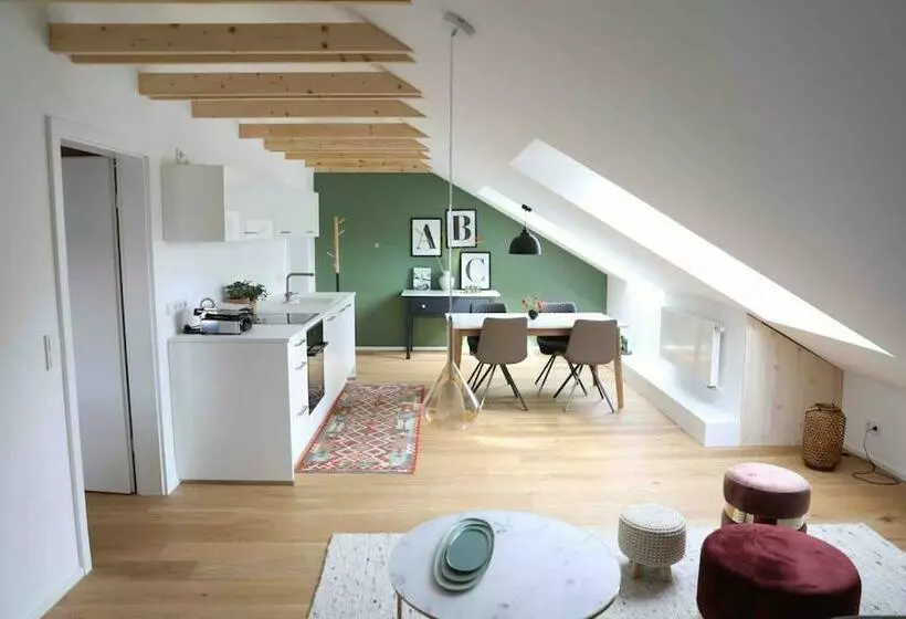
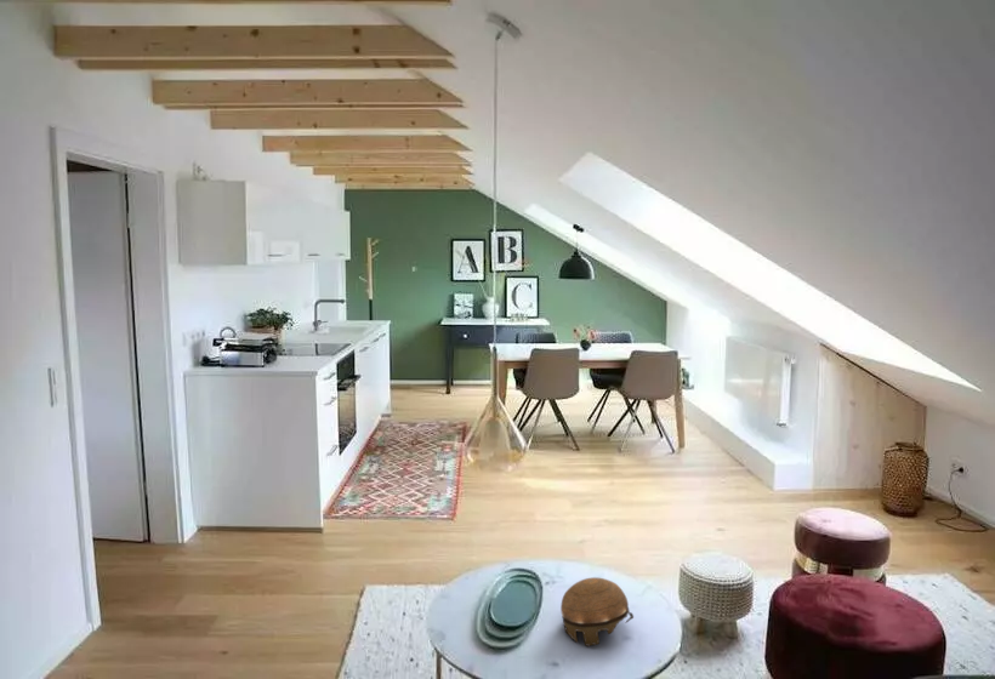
+ decorative bowl [559,576,635,647]
